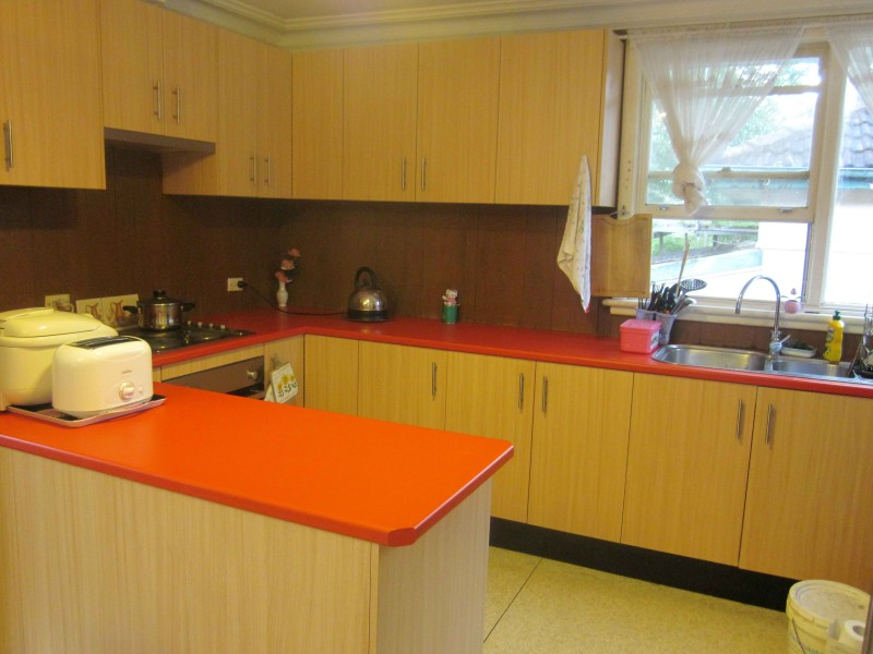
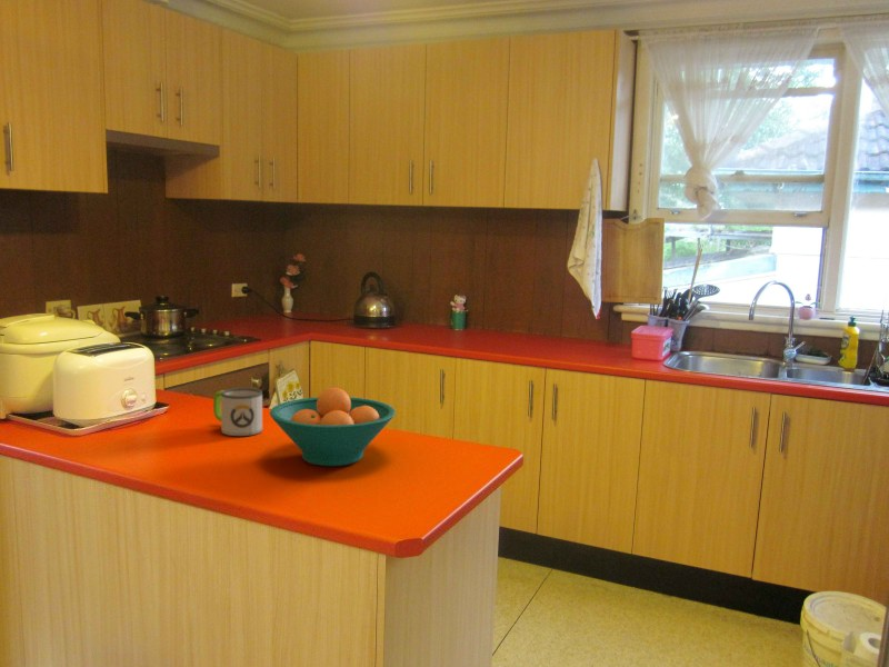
+ fruit bowl [269,387,397,467]
+ mug [212,387,263,437]
